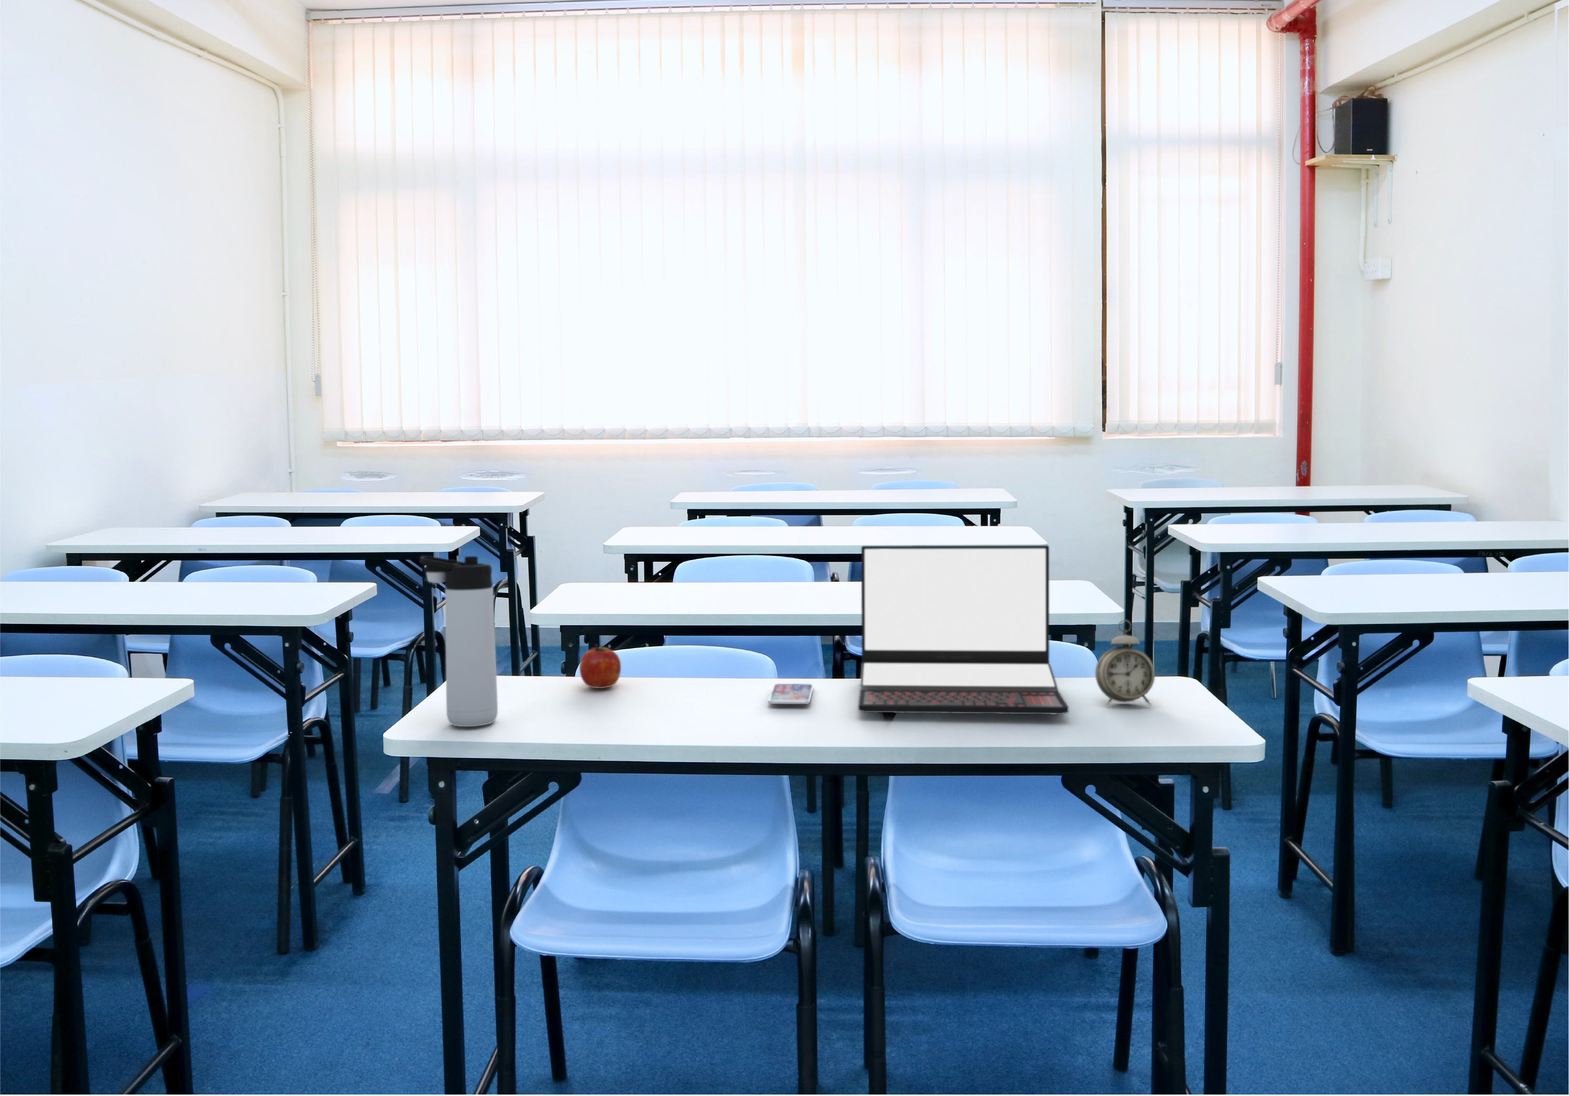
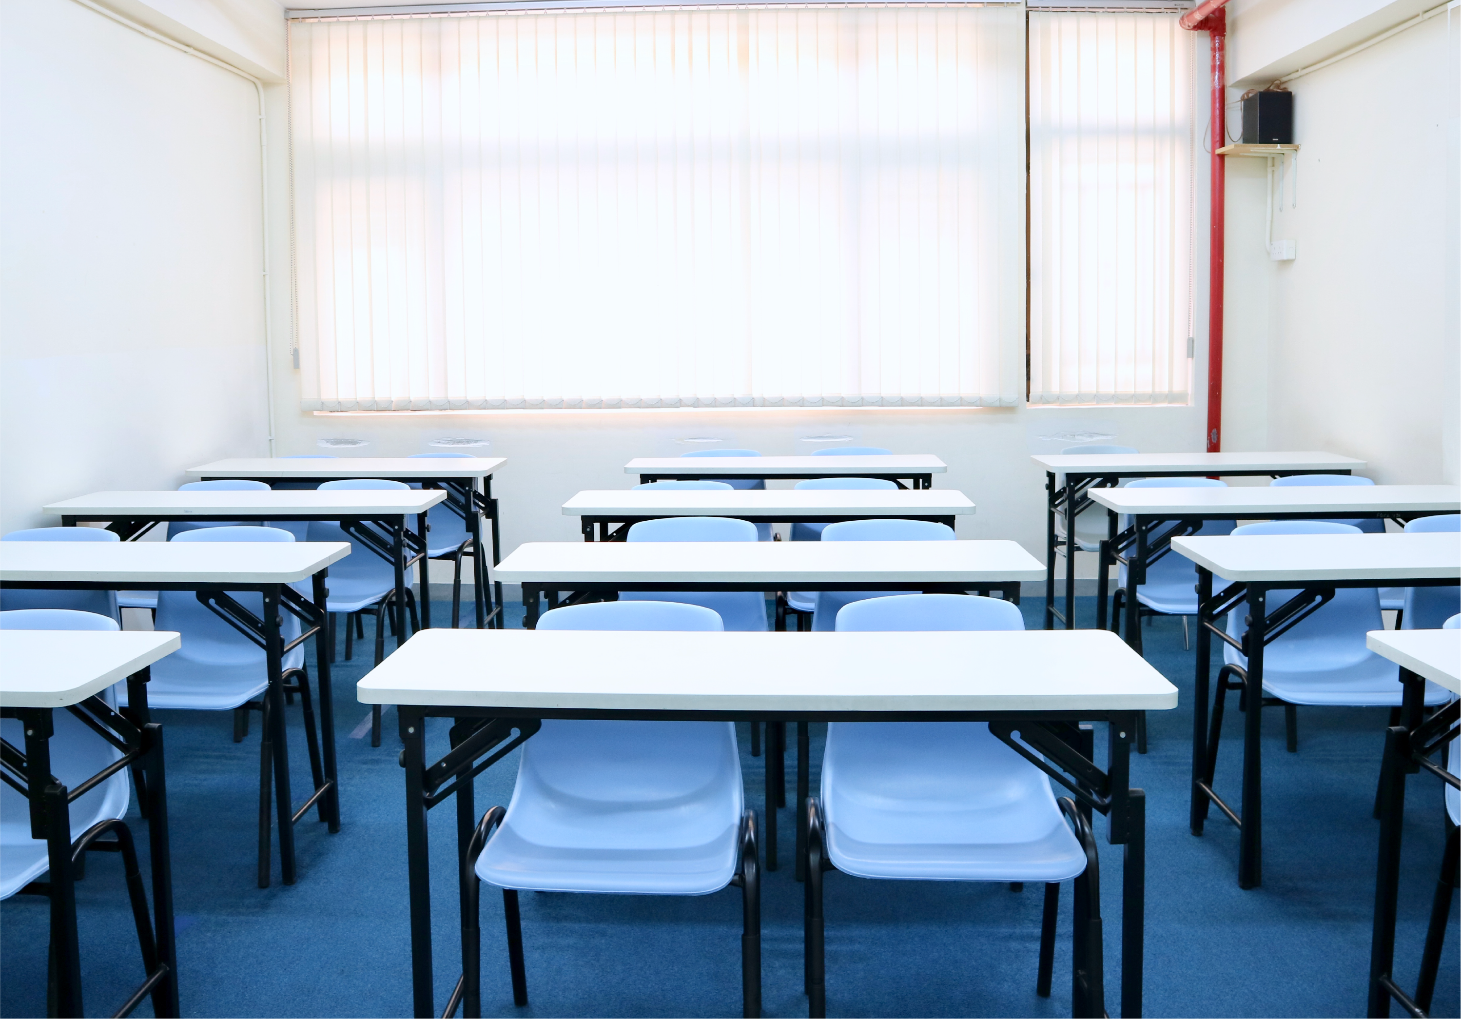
- apple [579,643,621,689]
- alarm clock [1094,619,1155,706]
- laptop [857,545,1069,716]
- smartphone [768,683,814,705]
- thermos bottle [420,556,498,727]
